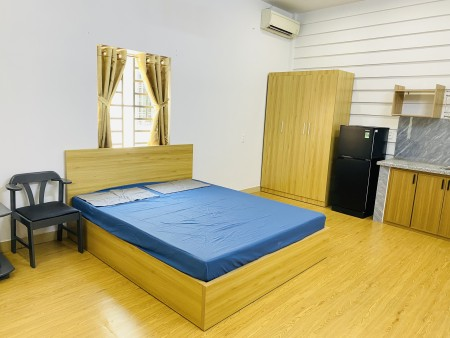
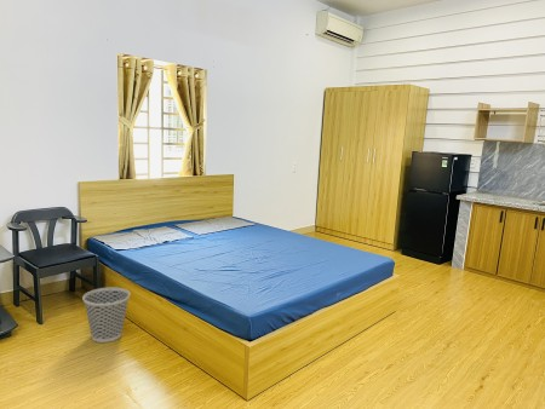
+ wastebasket [81,287,131,344]
